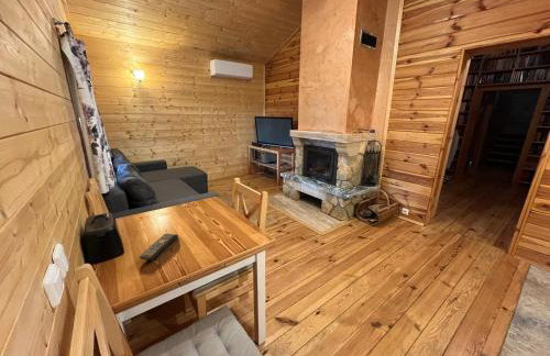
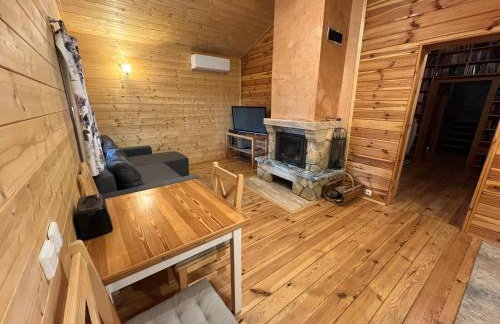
- remote control [139,233,179,262]
